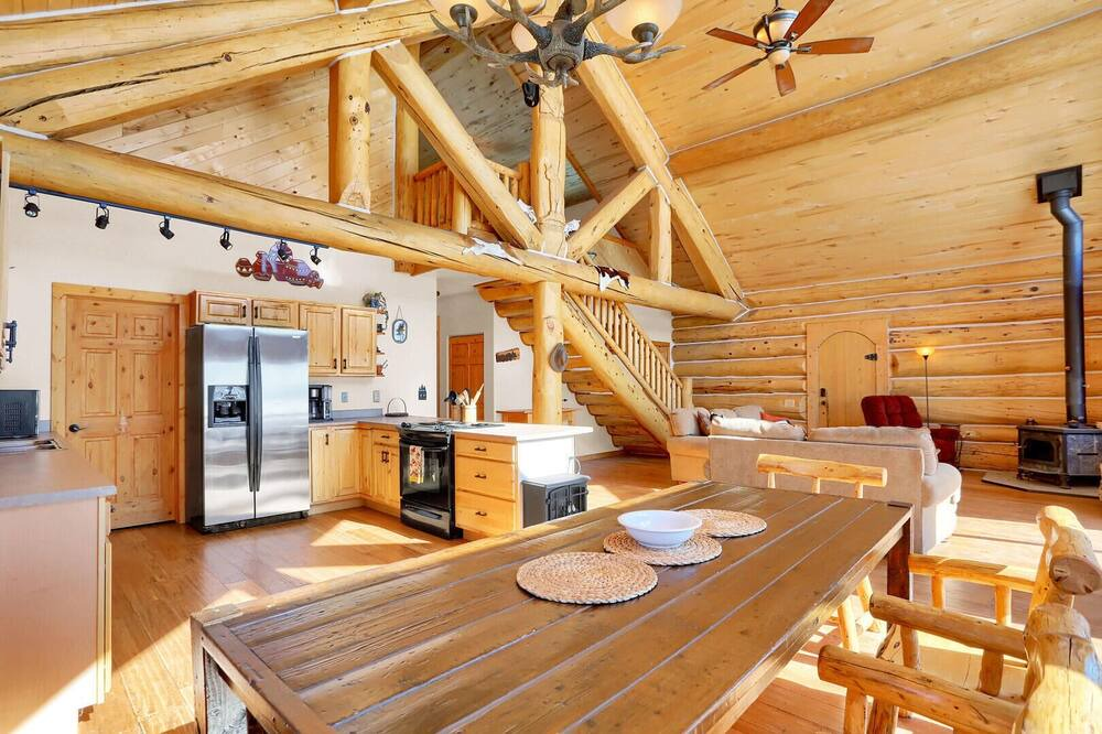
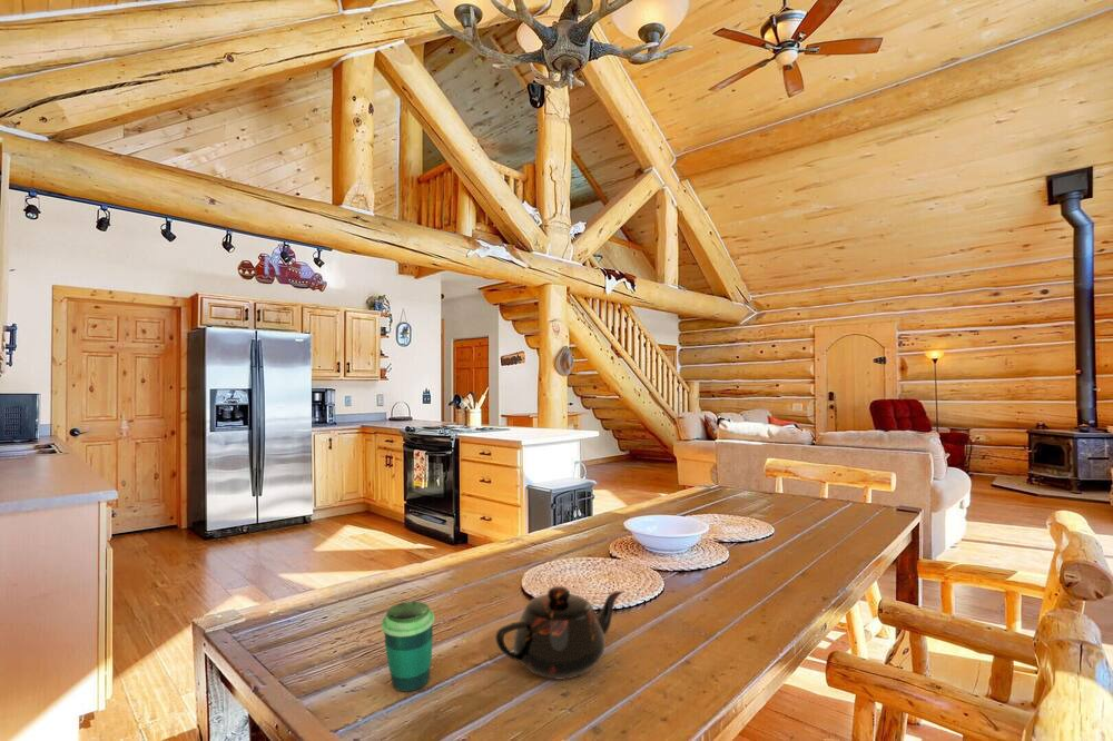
+ cup [381,601,435,692]
+ teapot [494,585,623,680]
